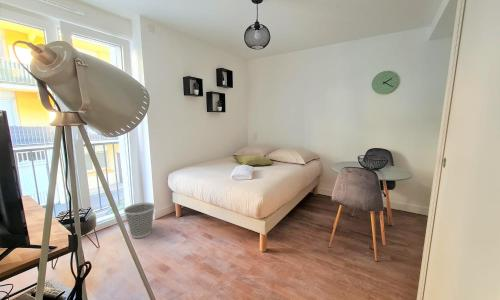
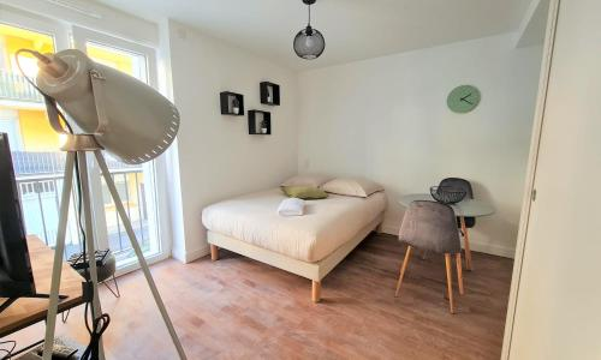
- wastebasket [123,202,156,239]
